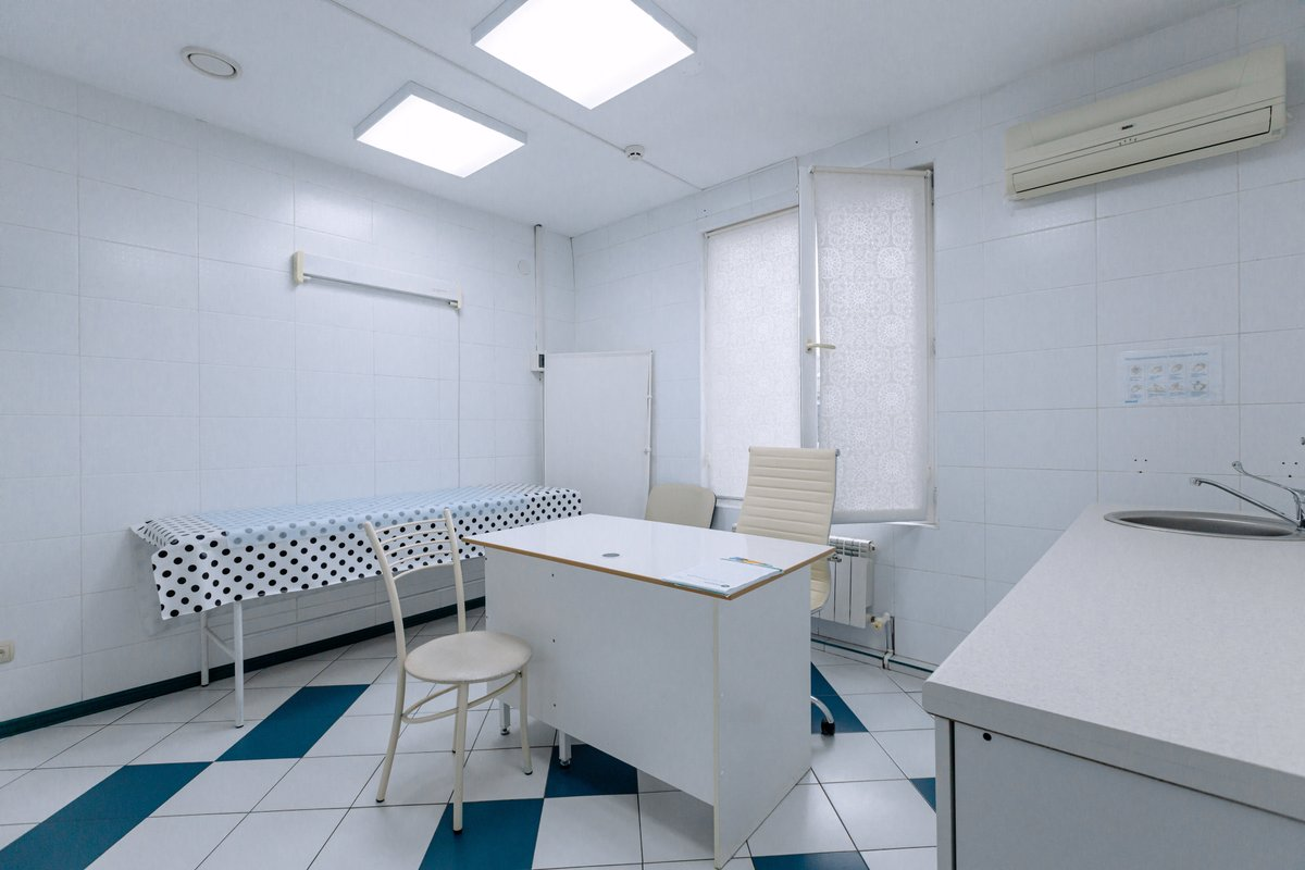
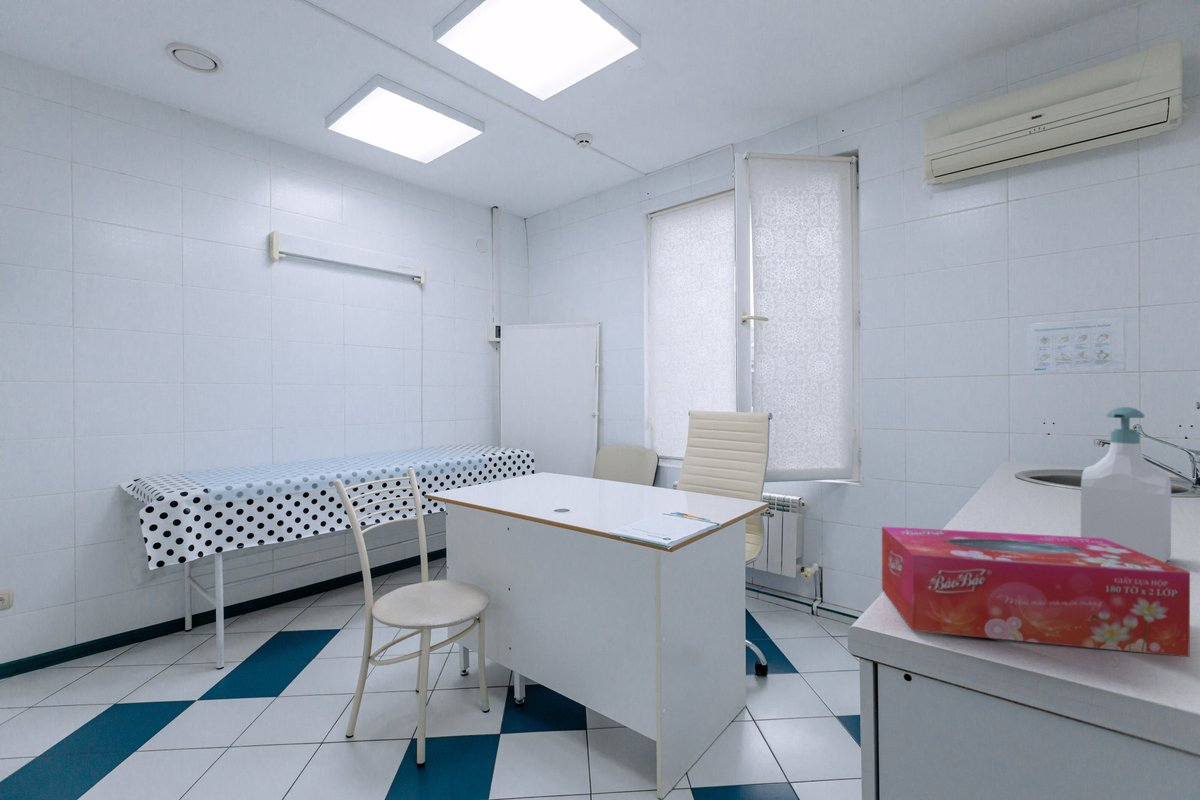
+ soap bottle [1080,406,1172,563]
+ tissue box [881,525,1191,658]
